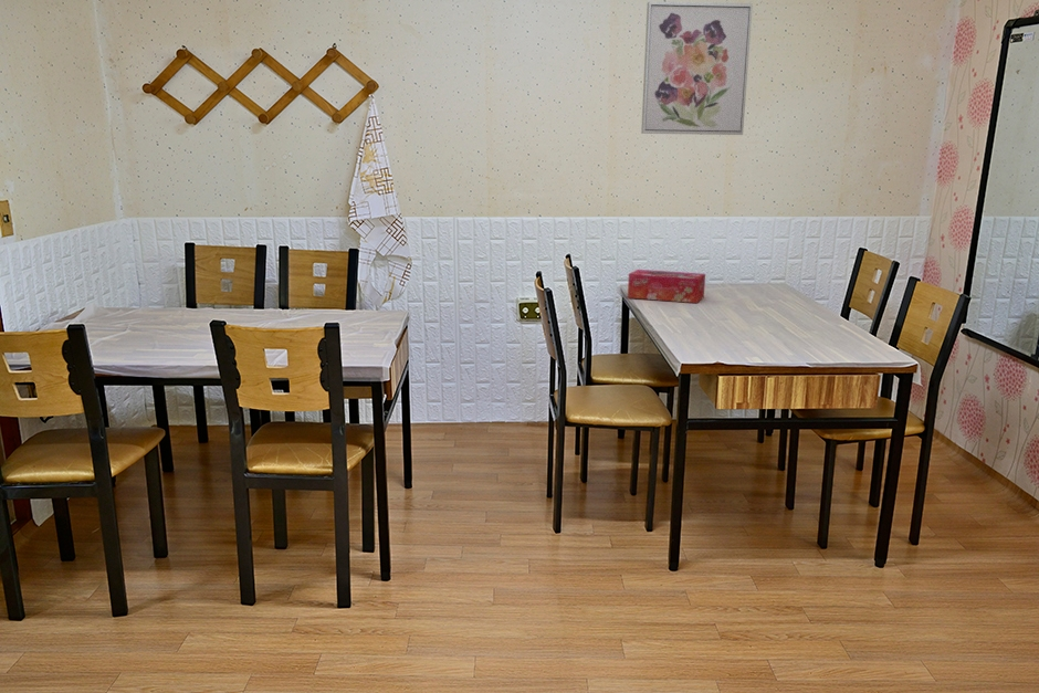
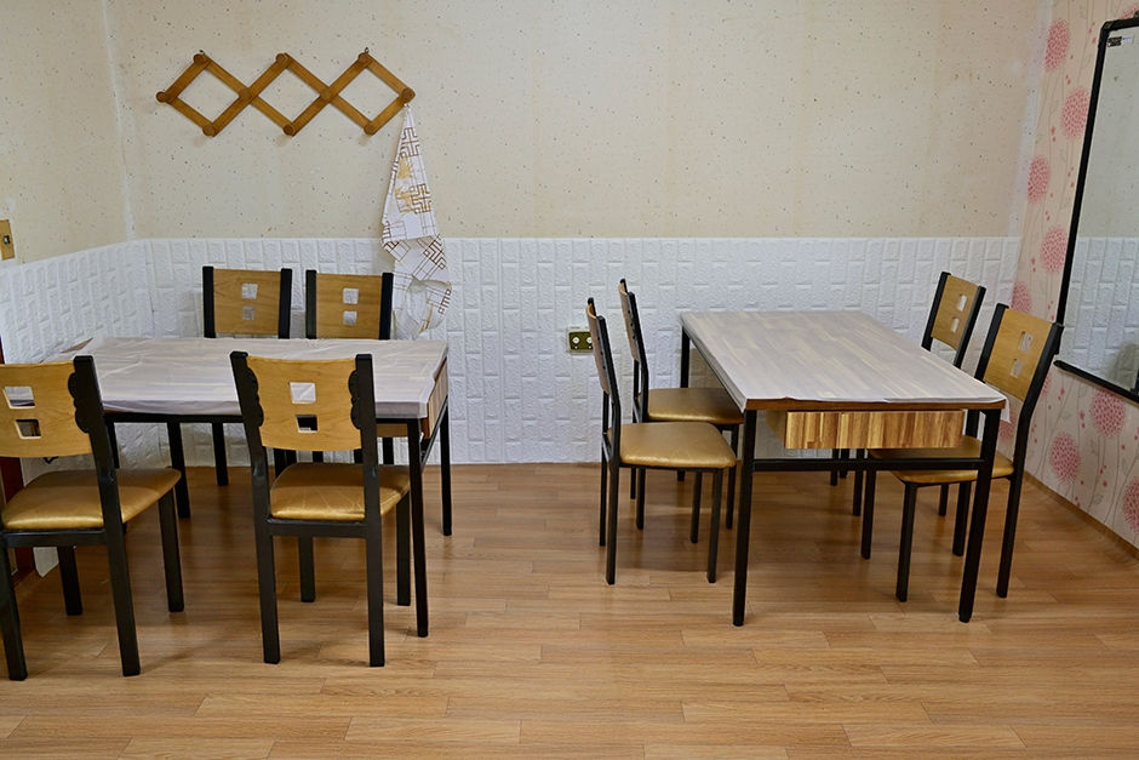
- tissue box [627,269,706,304]
- wall art [640,1,754,136]
